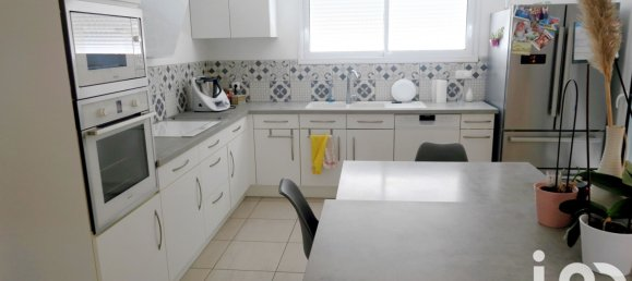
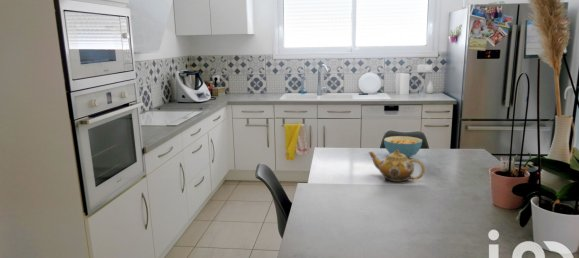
+ teapot [368,149,426,183]
+ cereal bowl [383,135,423,159]
